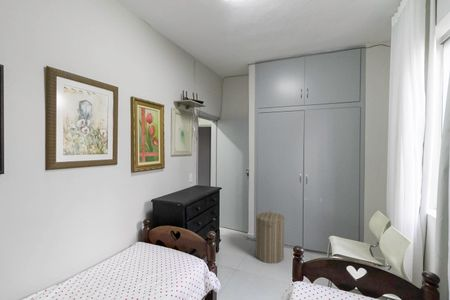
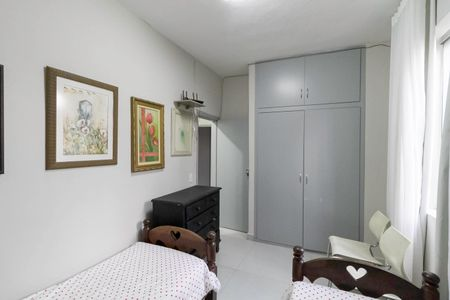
- laundry hamper [255,209,285,264]
